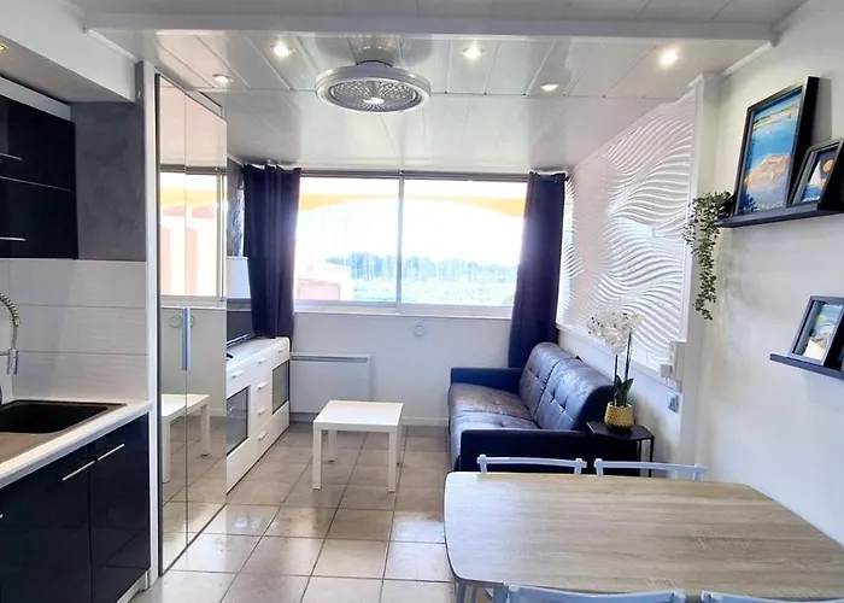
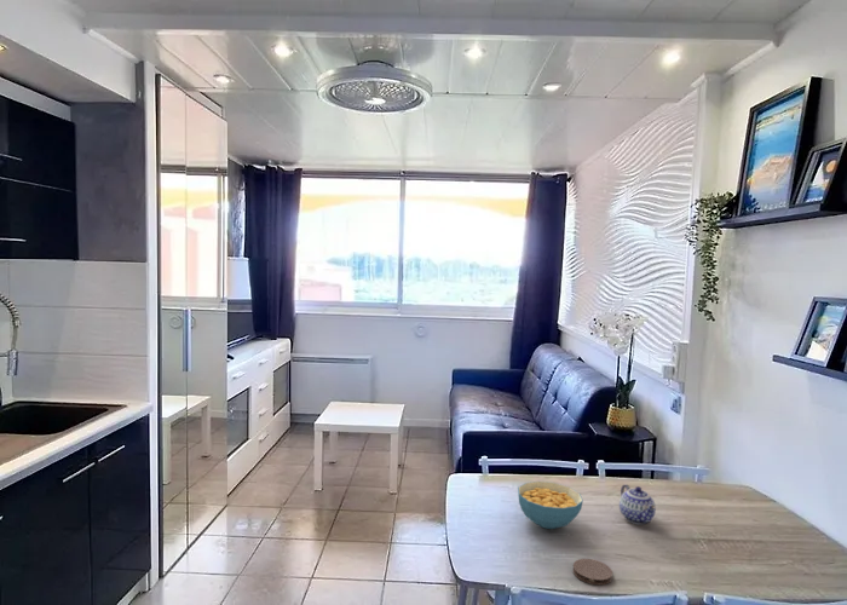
+ coaster [571,558,613,586]
+ teapot [618,484,657,525]
+ cereal bowl [517,480,584,530]
